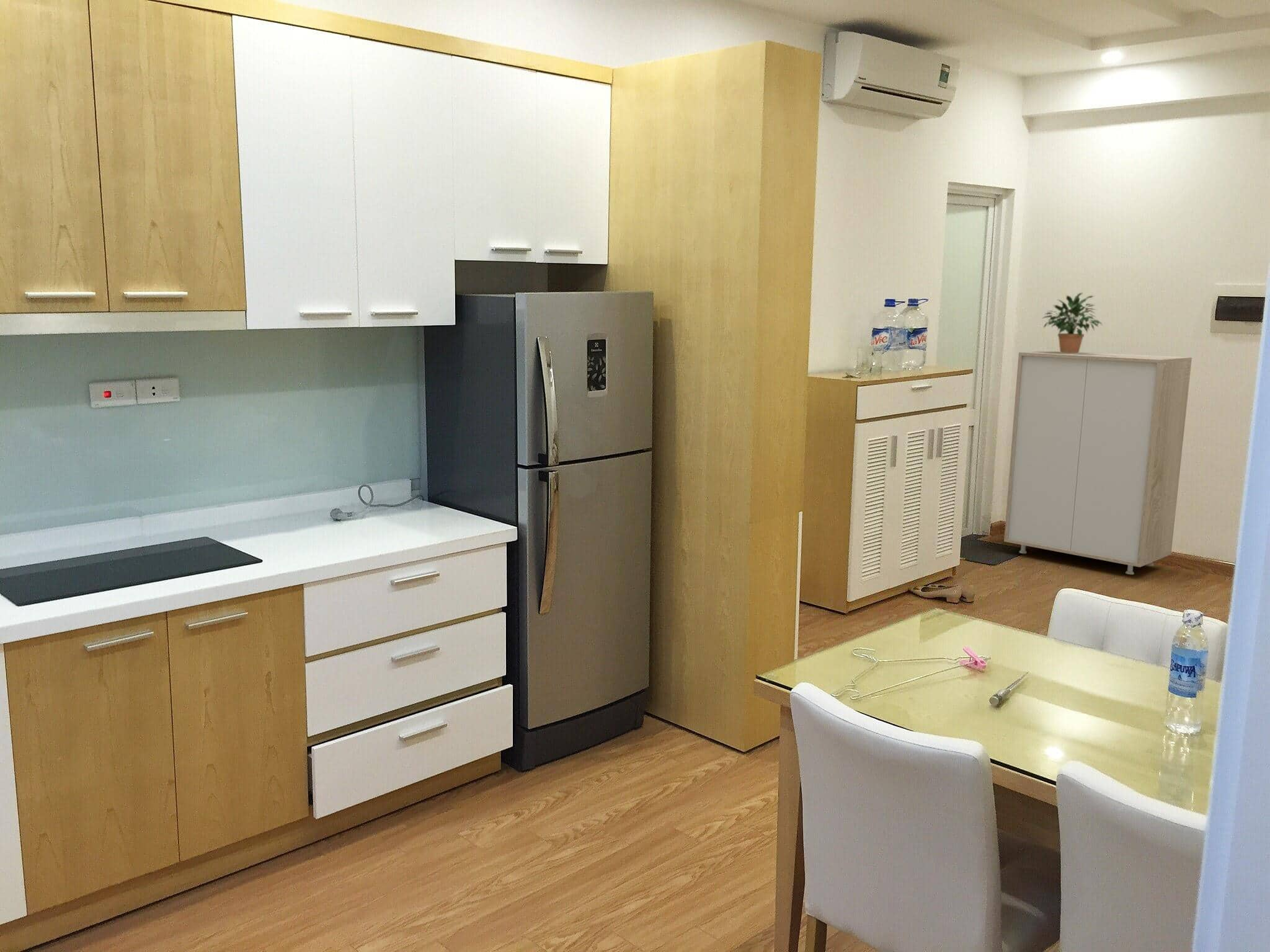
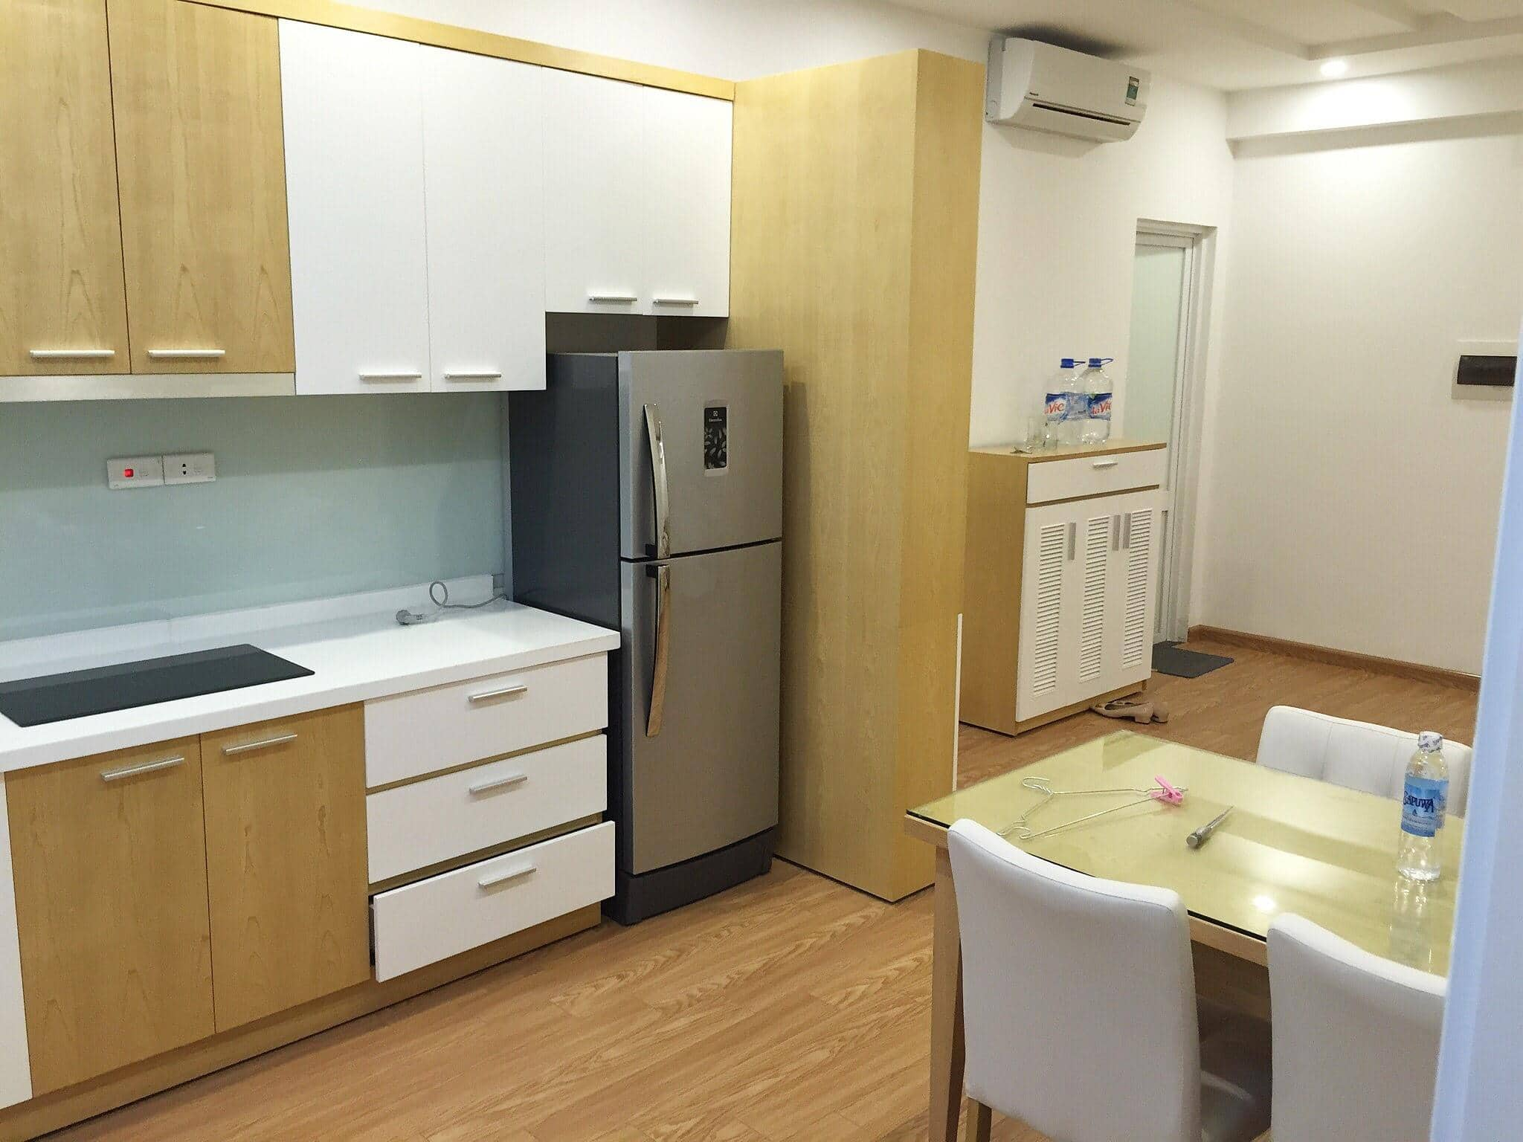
- storage cabinet [1003,350,1192,575]
- potted plant [1042,292,1103,354]
